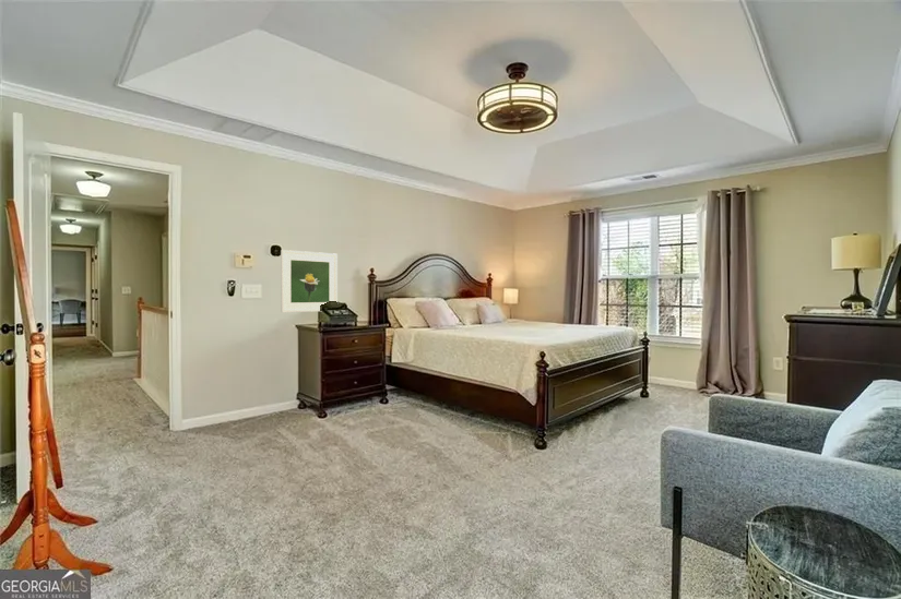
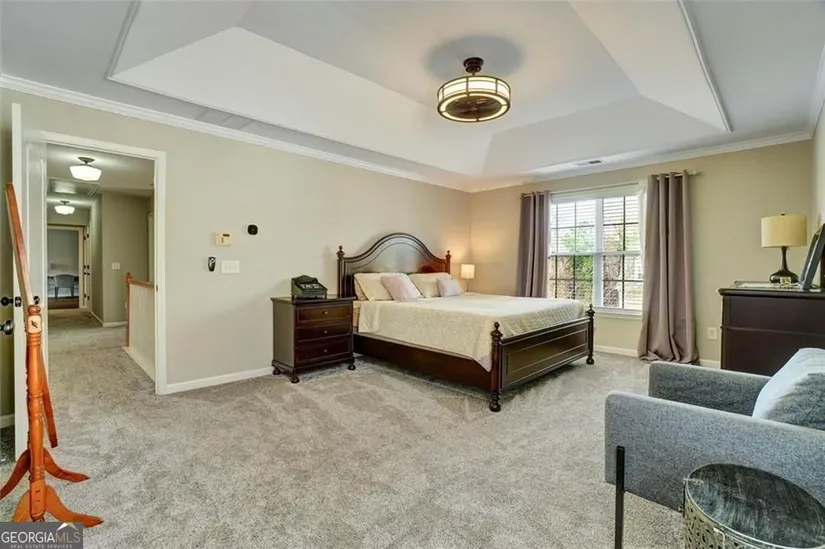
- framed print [280,249,339,313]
